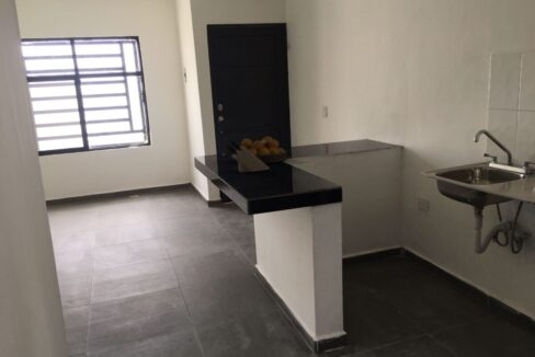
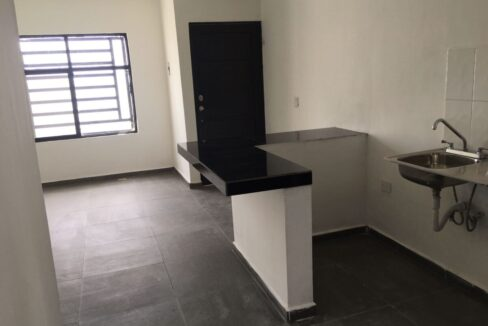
- knife block [225,138,271,173]
- fruit bowl [240,136,287,164]
